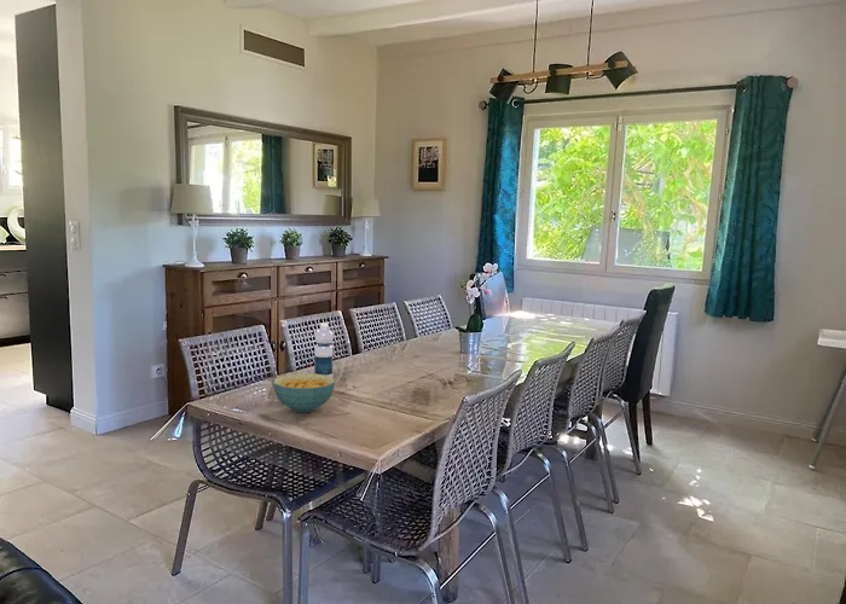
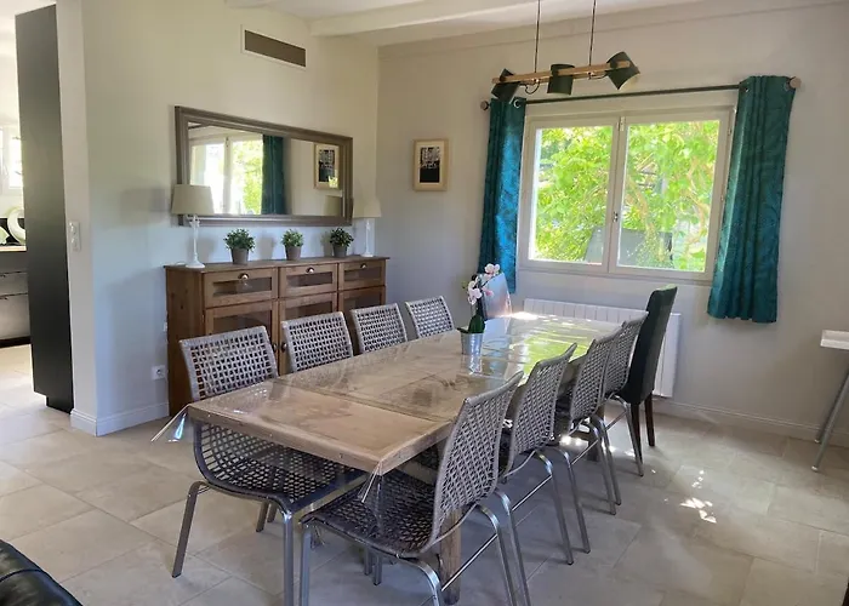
- water bottle [313,321,335,378]
- cereal bowl [272,372,336,413]
